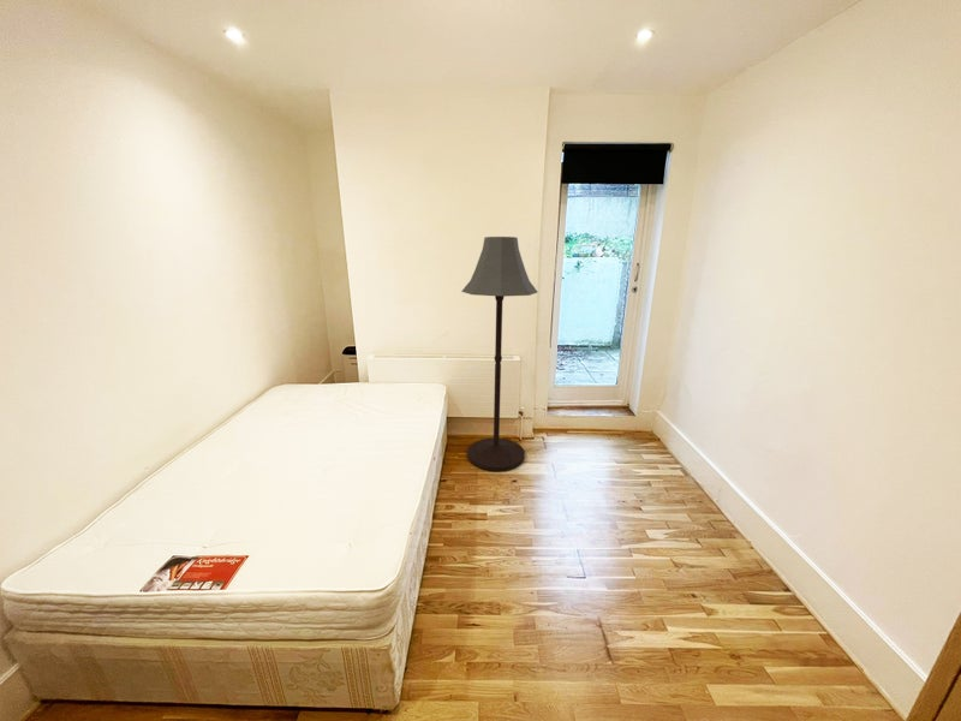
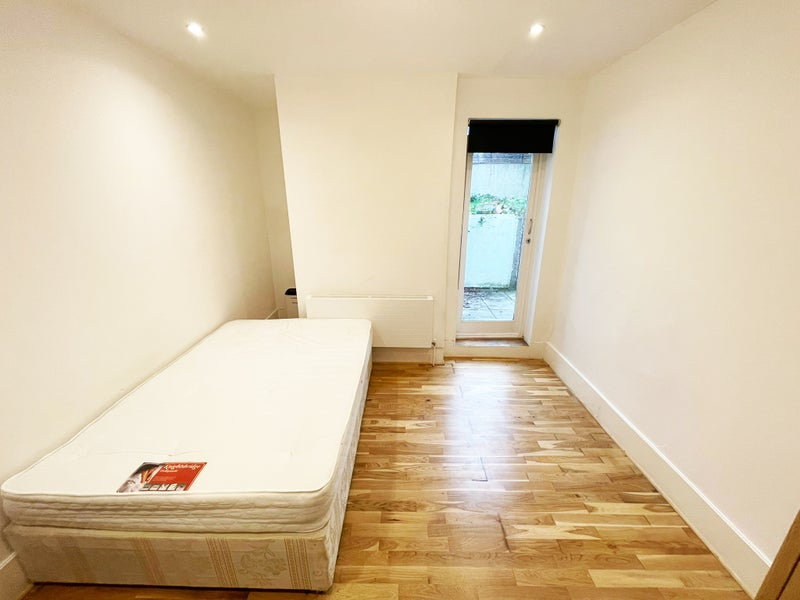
- floor lamp [460,236,538,472]
